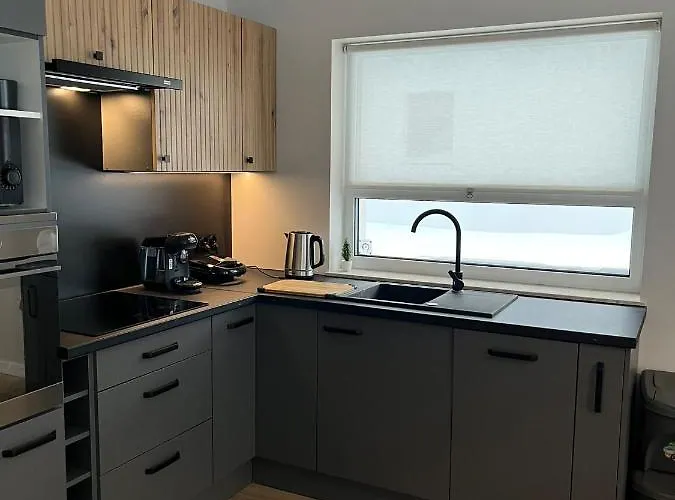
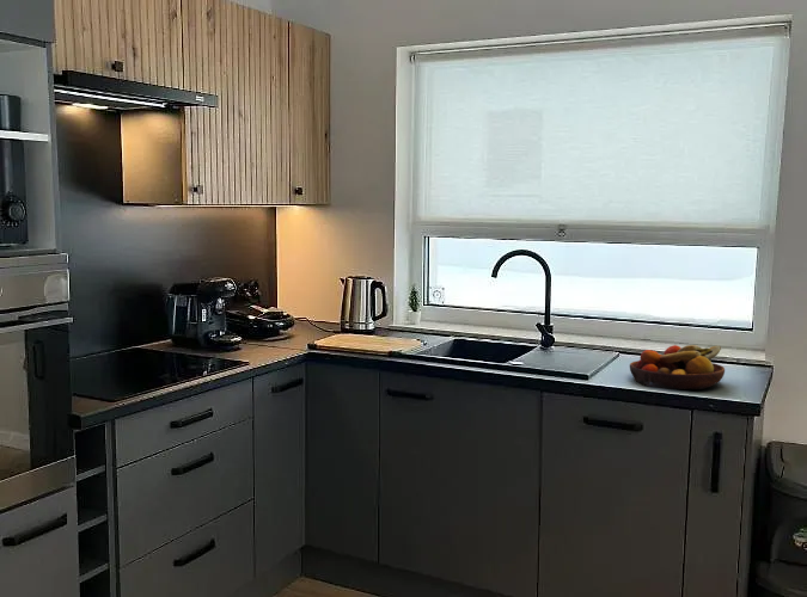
+ fruit bowl [629,344,726,390]
